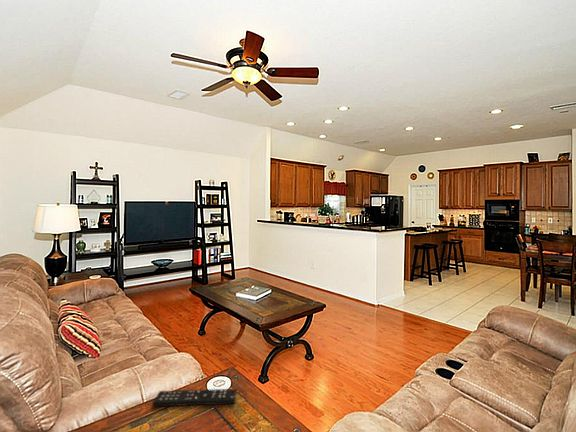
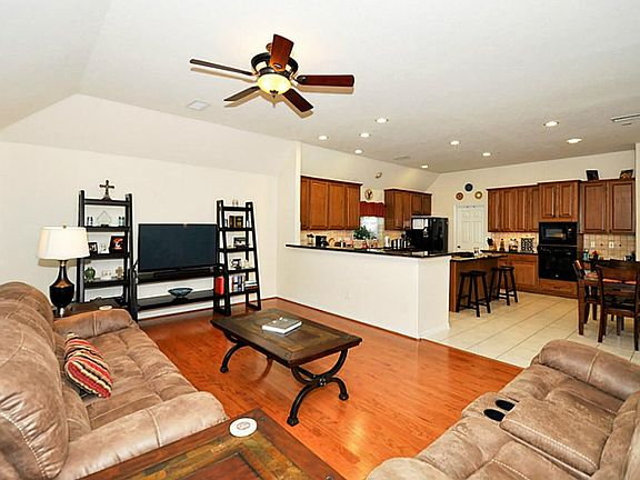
- remote control [152,388,237,407]
